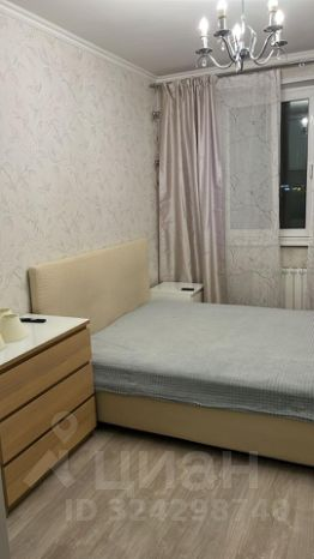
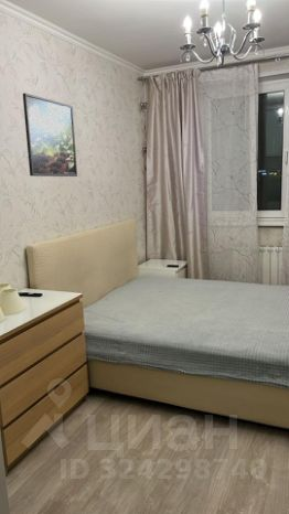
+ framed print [22,92,78,178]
